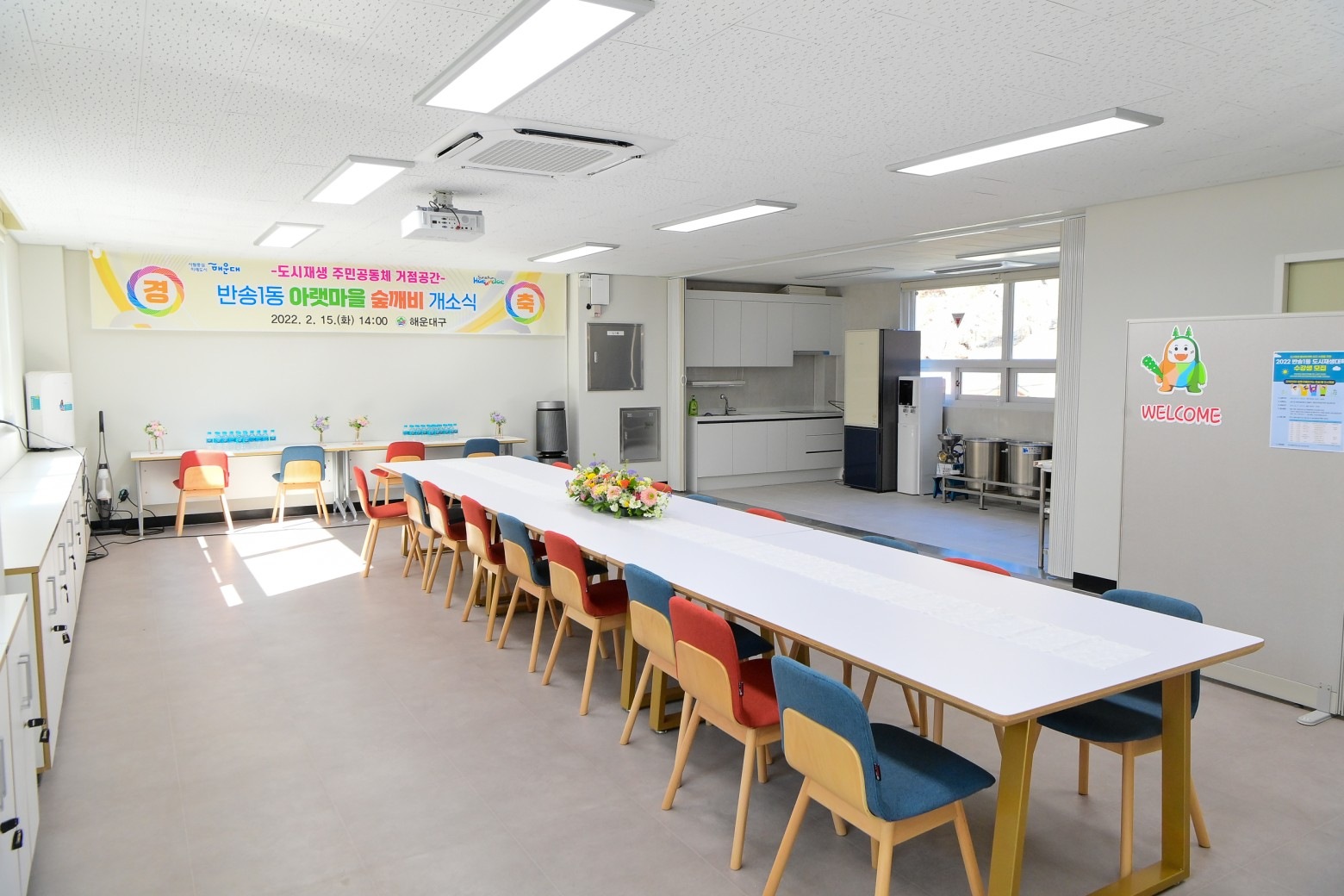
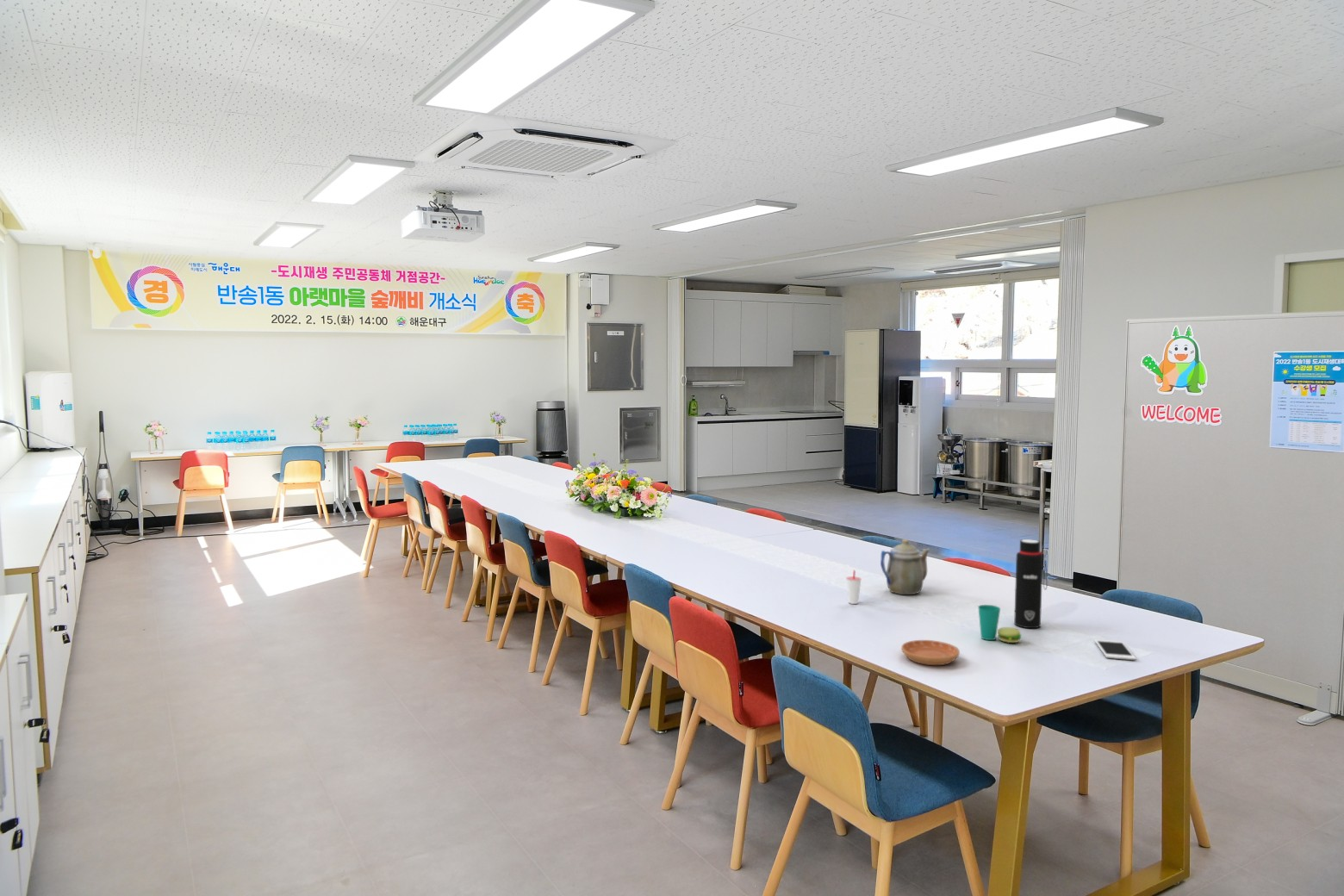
+ teapot [880,538,930,595]
+ cup [977,604,1022,644]
+ saucer [900,639,961,666]
+ cup [845,569,862,605]
+ water bottle [1013,538,1048,629]
+ cell phone [1094,639,1136,661]
